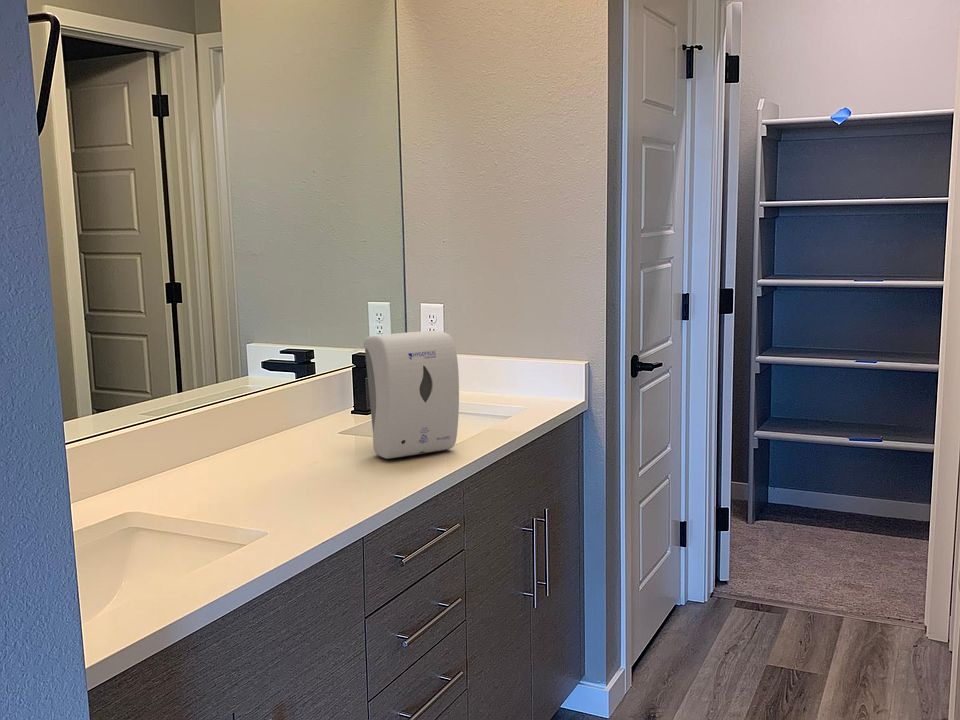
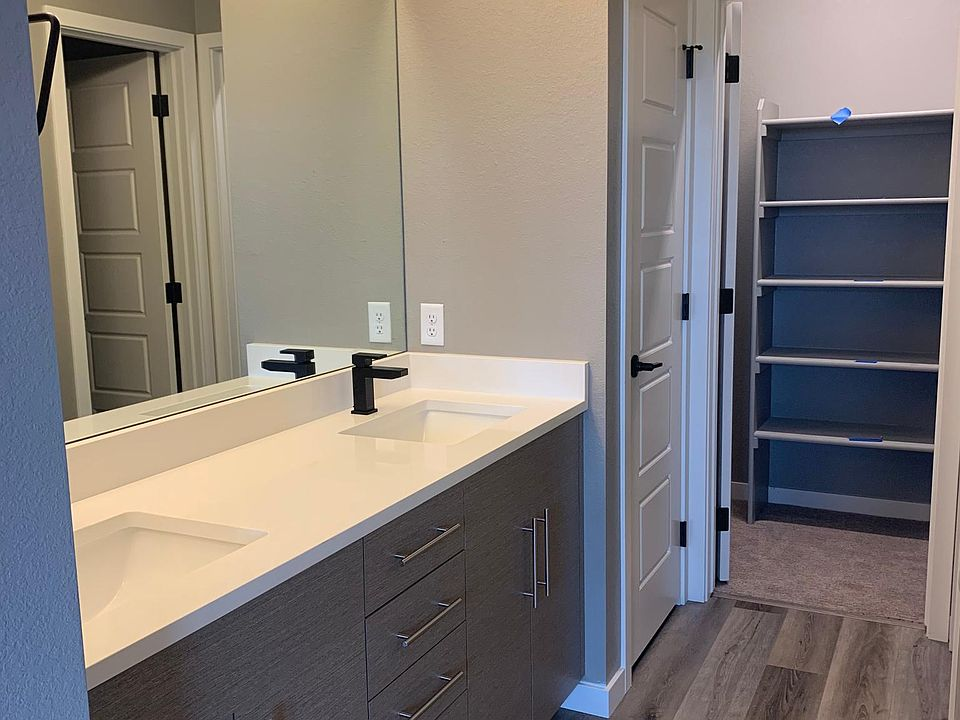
- soap dispenser [363,330,460,459]
